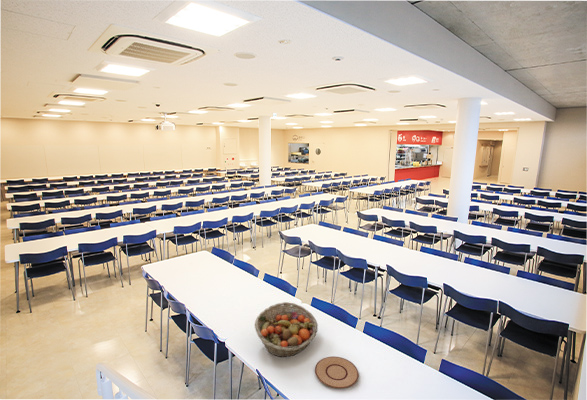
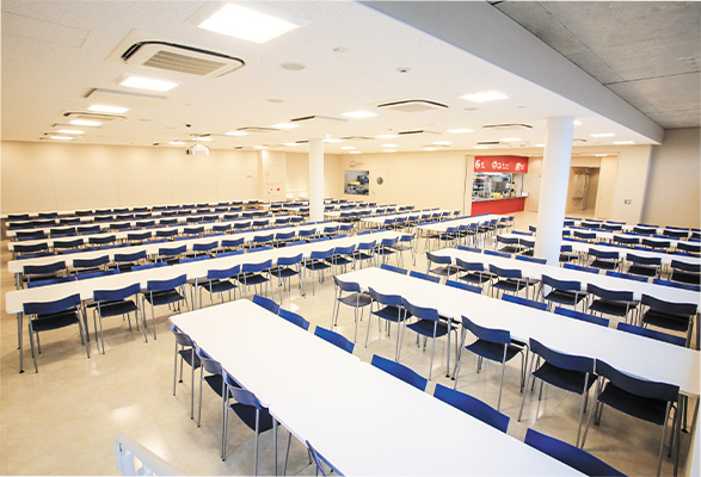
- plate [314,356,360,390]
- fruit basket [254,301,319,358]
